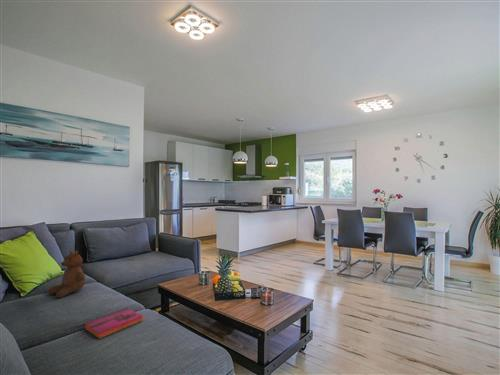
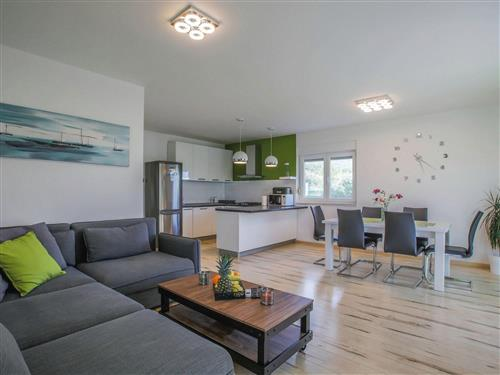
- teddy bear [47,248,86,299]
- hardback book [83,307,144,340]
